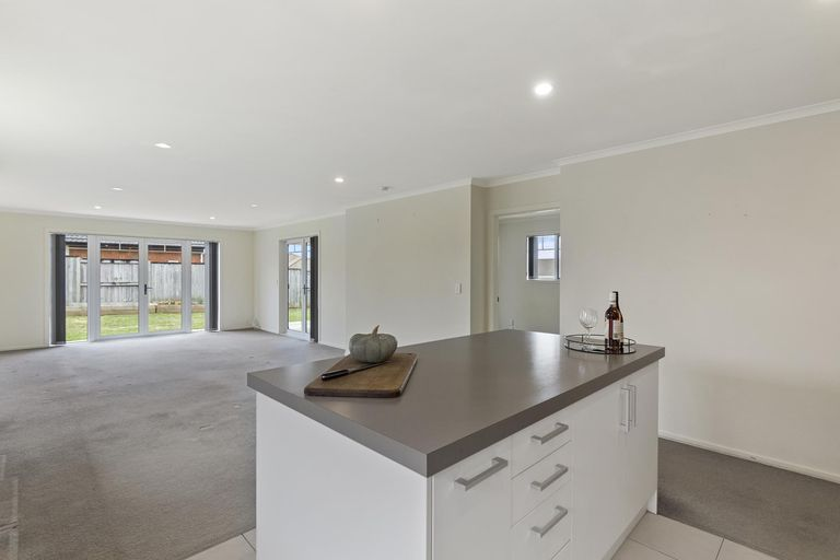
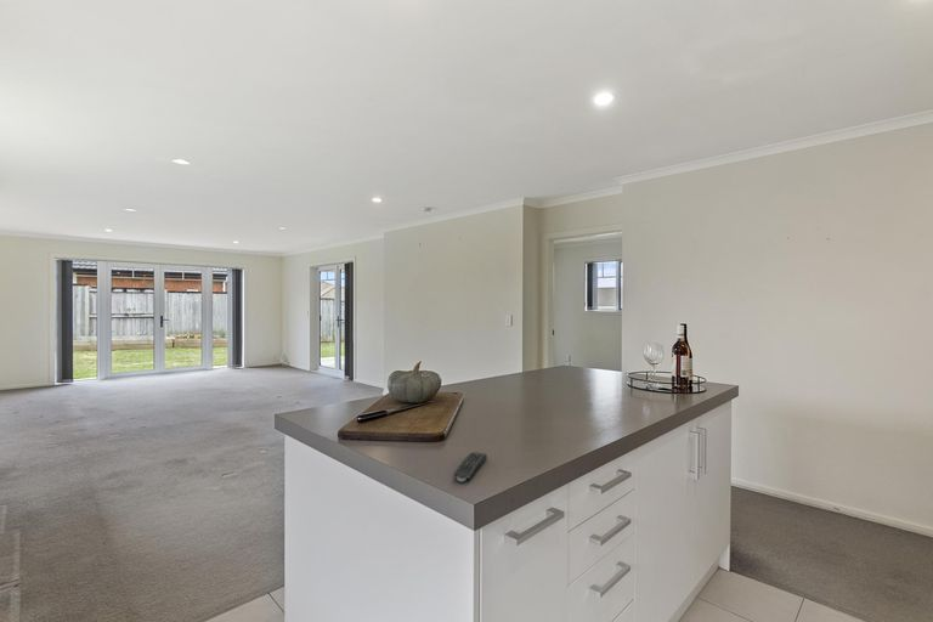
+ remote control [453,451,488,484]
